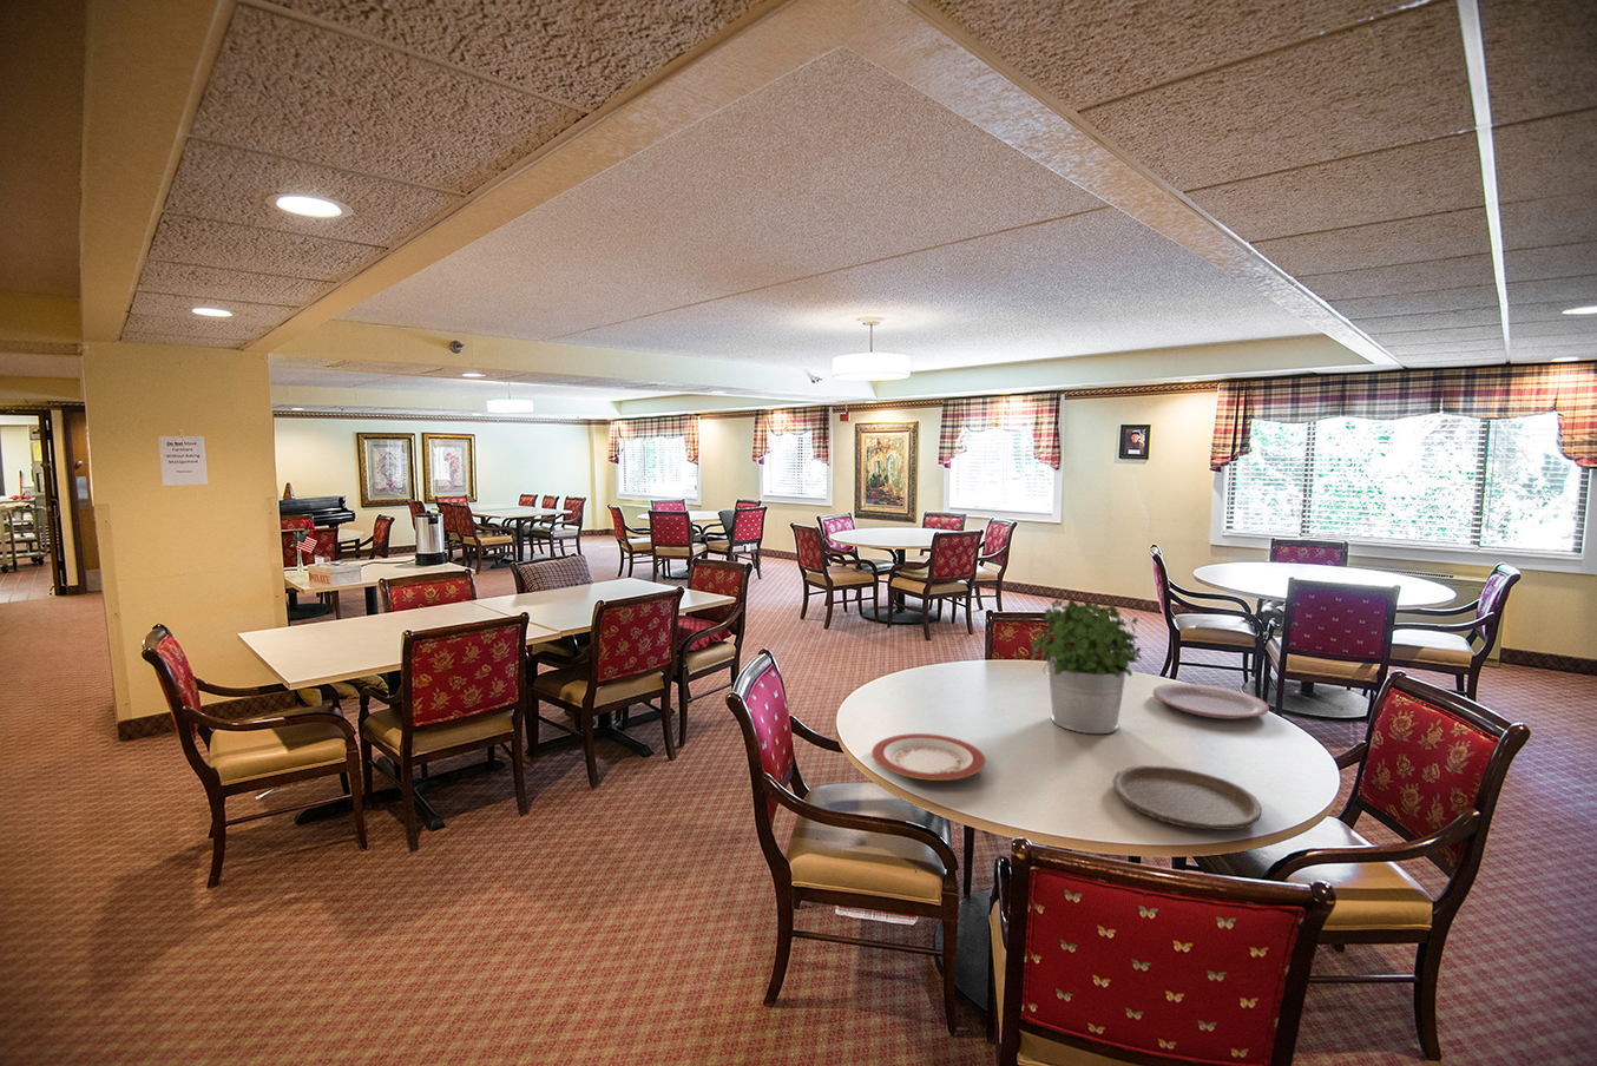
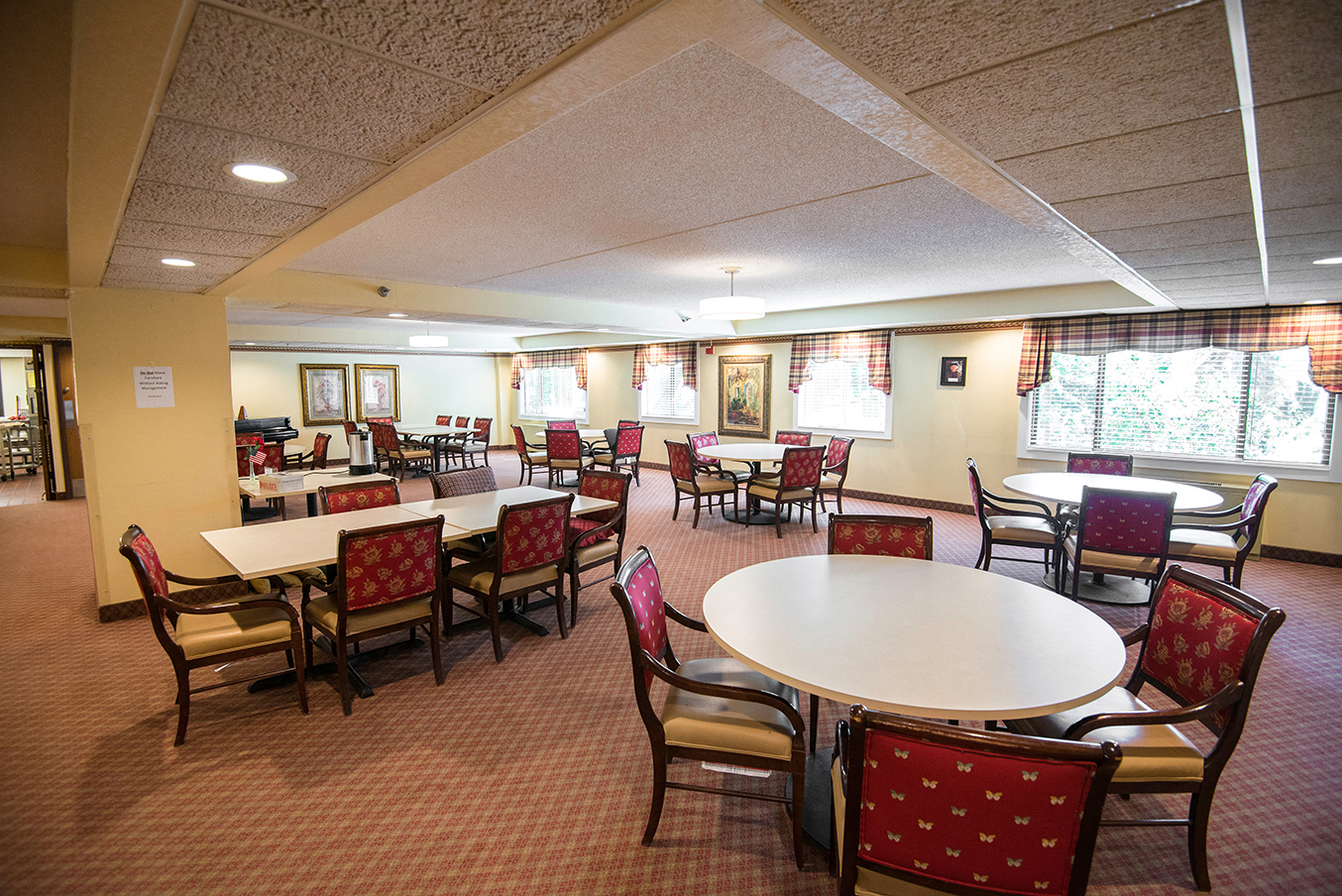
- potted plant [1029,596,1142,734]
- plate [870,733,988,782]
- plate [1113,764,1264,832]
- plate [1151,683,1270,721]
